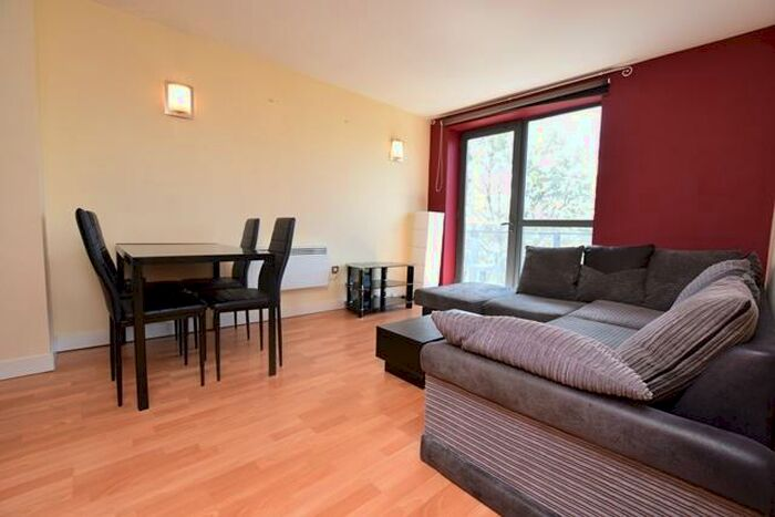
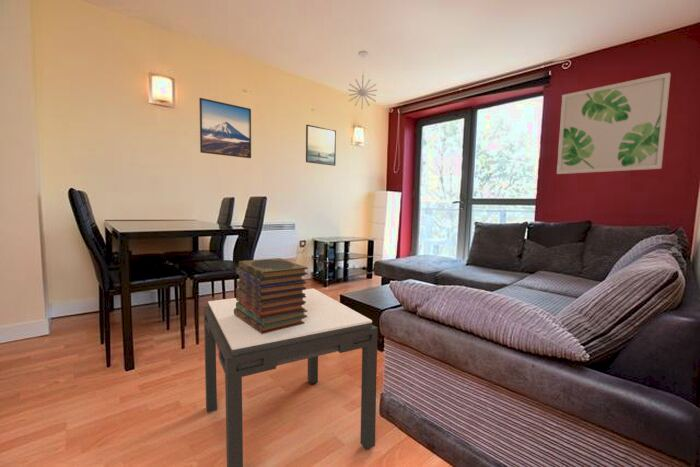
+ book stack [234,257,309,334]
+ wall art [556,72,672,175]
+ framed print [198,97,252,159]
+ pendant light [347,50,378,110]
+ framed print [305,124,337,167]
+ side table [203,288,379,467]
